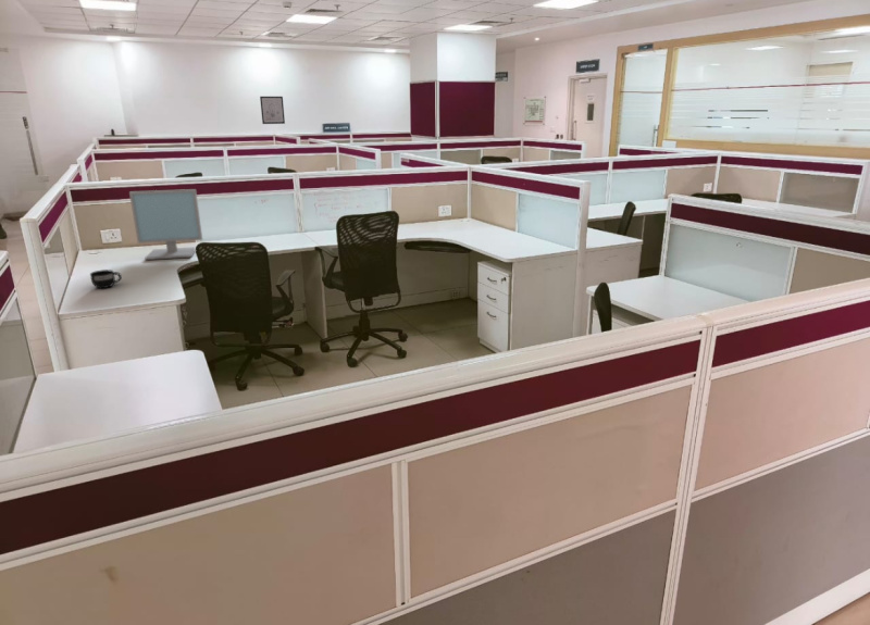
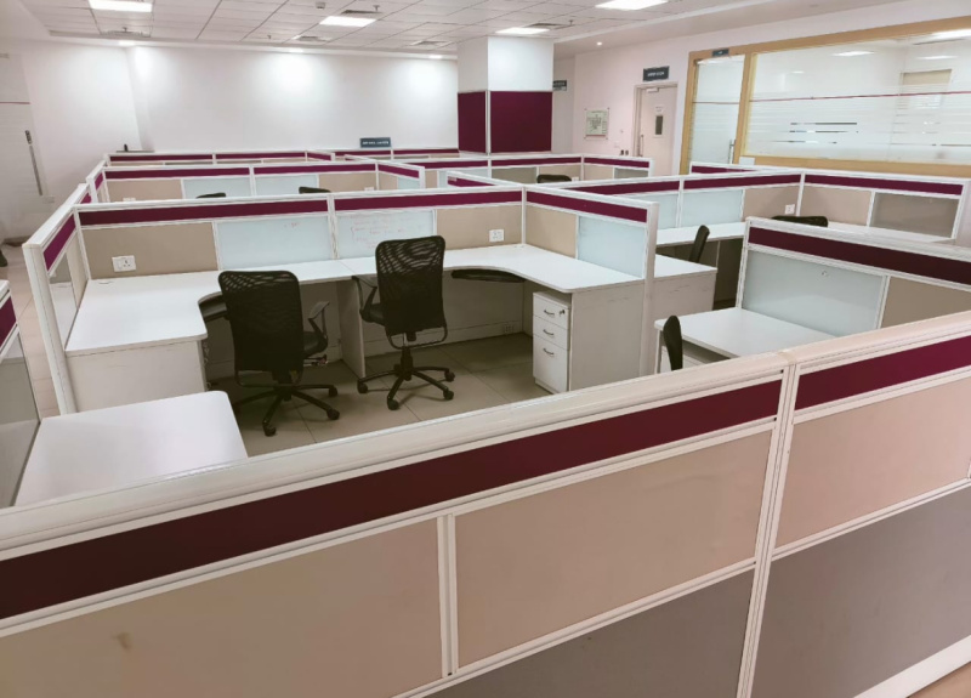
- wall art [259,96,286,125]
- mug [89,268,123,289]
- computer monitor [128,188,203,261]
